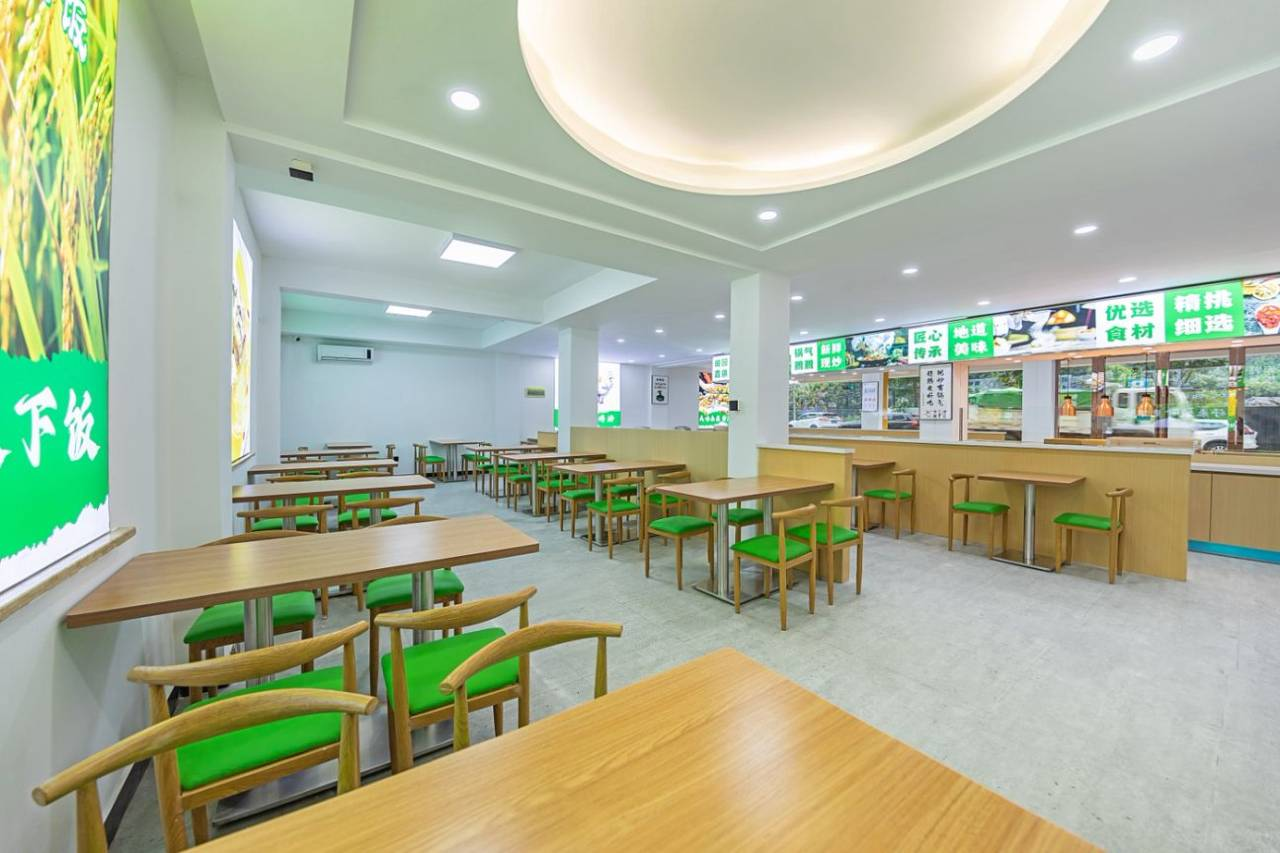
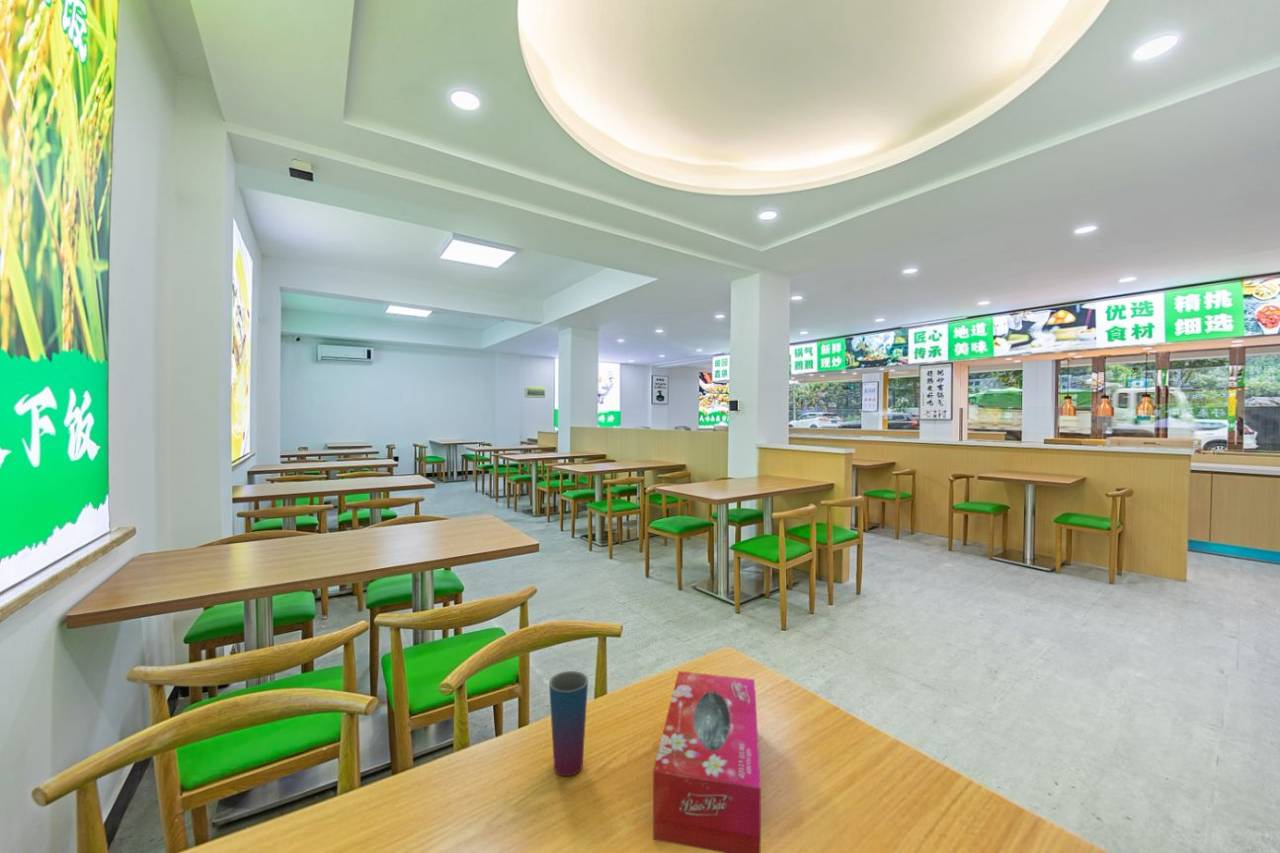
+ cup [548,670,589,777]
+ tissue box [652,670,762,853]
